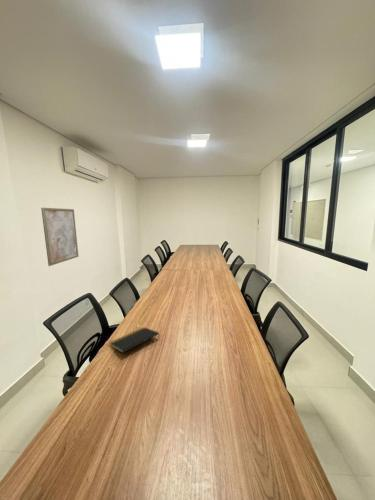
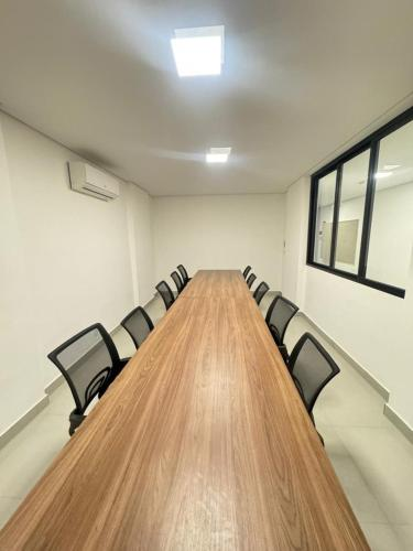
- wall art [40,207,80,267]
- notepad [108,326,161,354]
